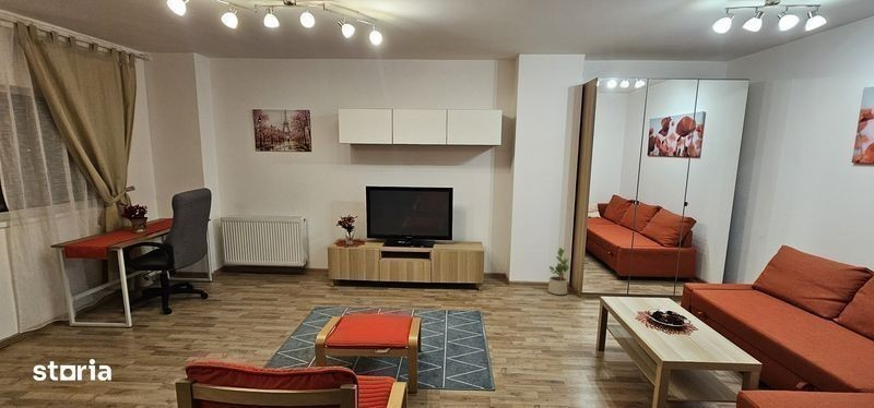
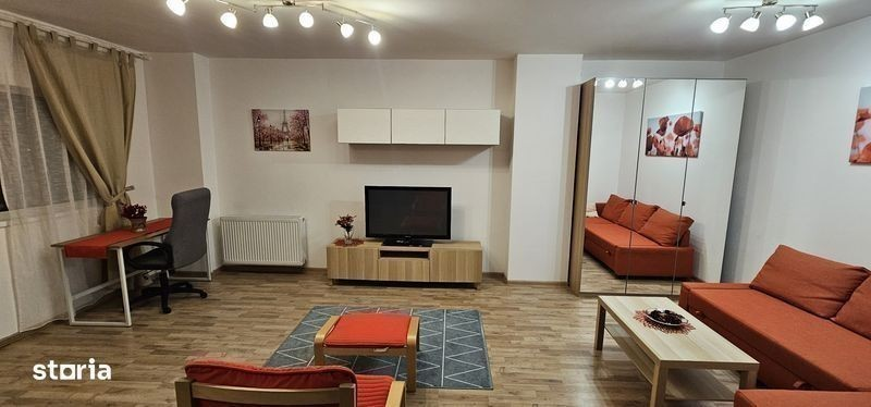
- potted plant [547,247,570,296]
